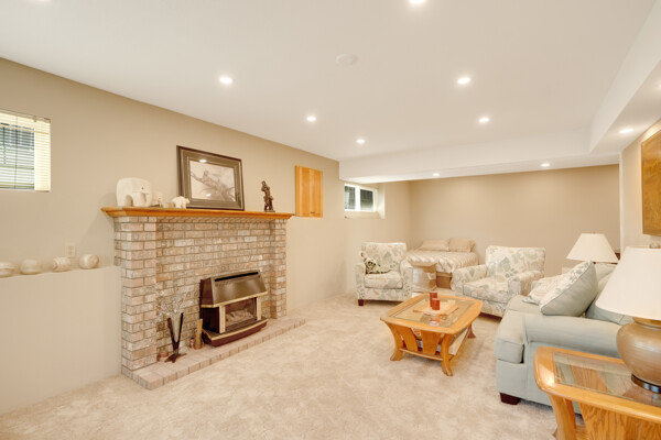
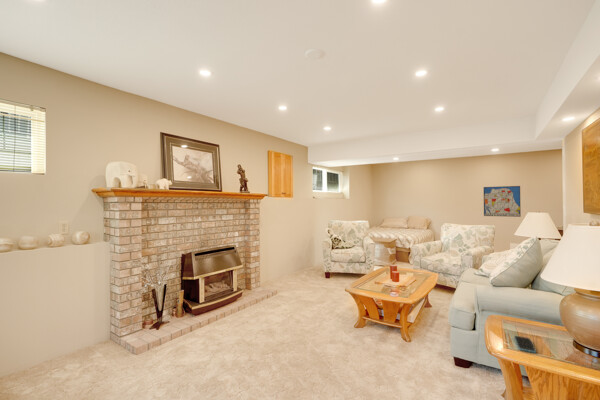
+ wall art [483,185,522,218]
+ smartphone [513,335,537,354]
